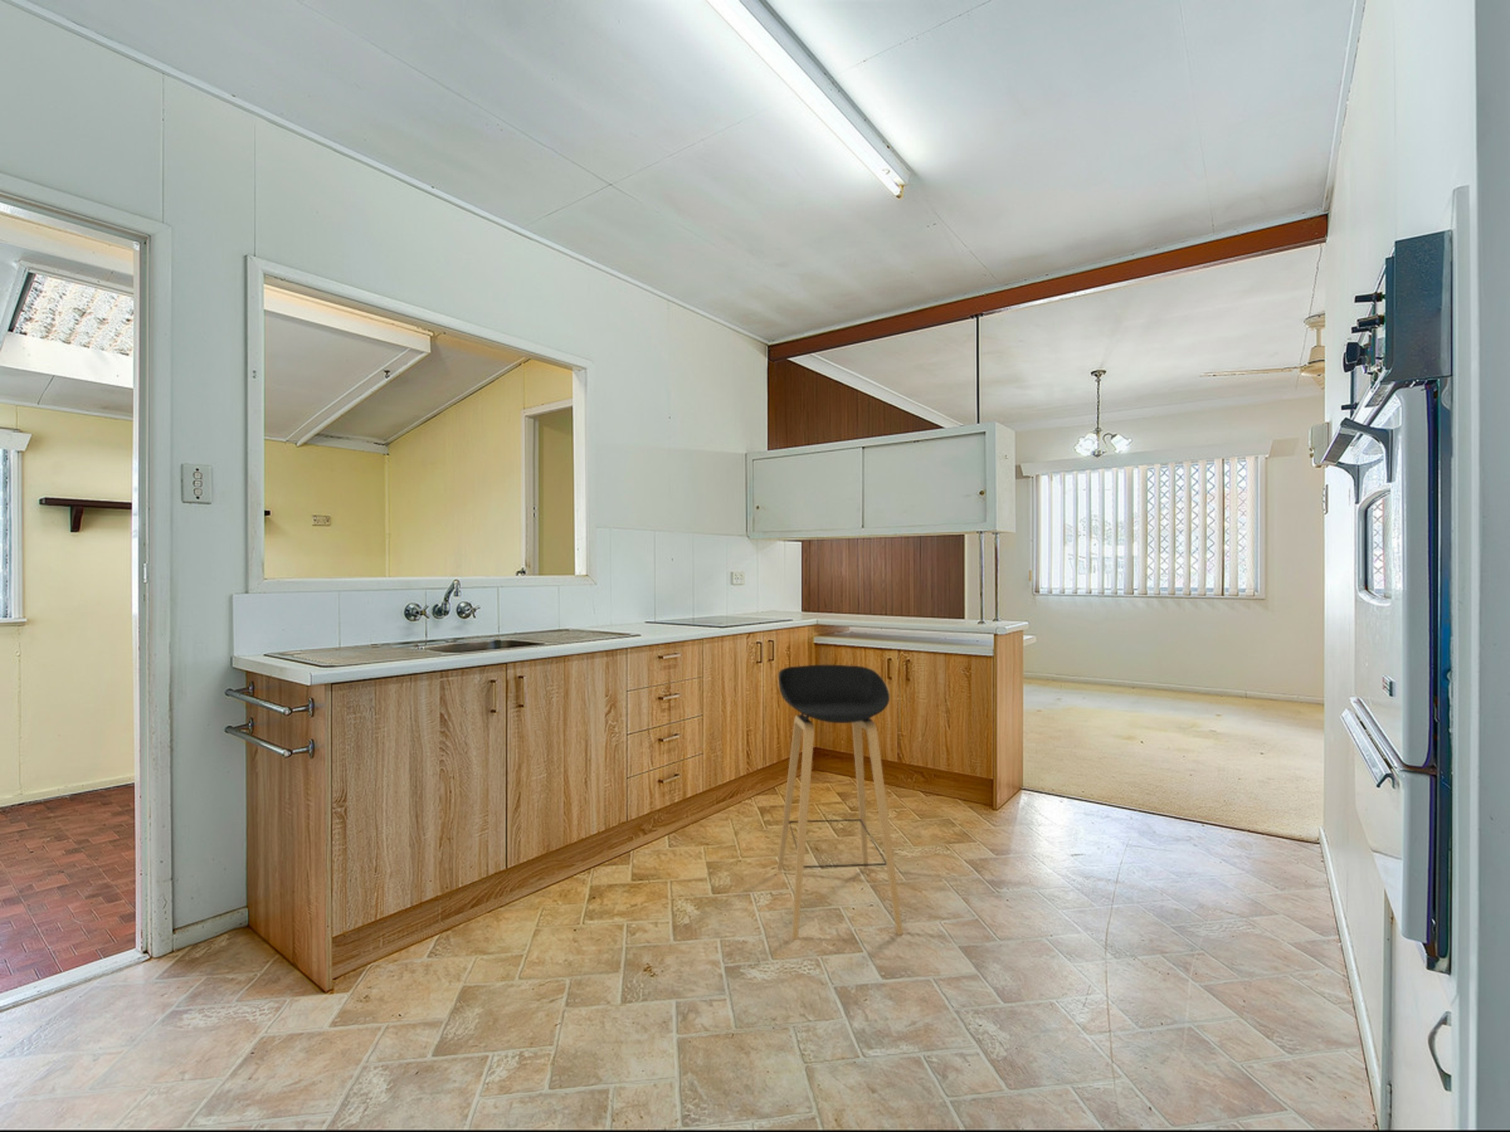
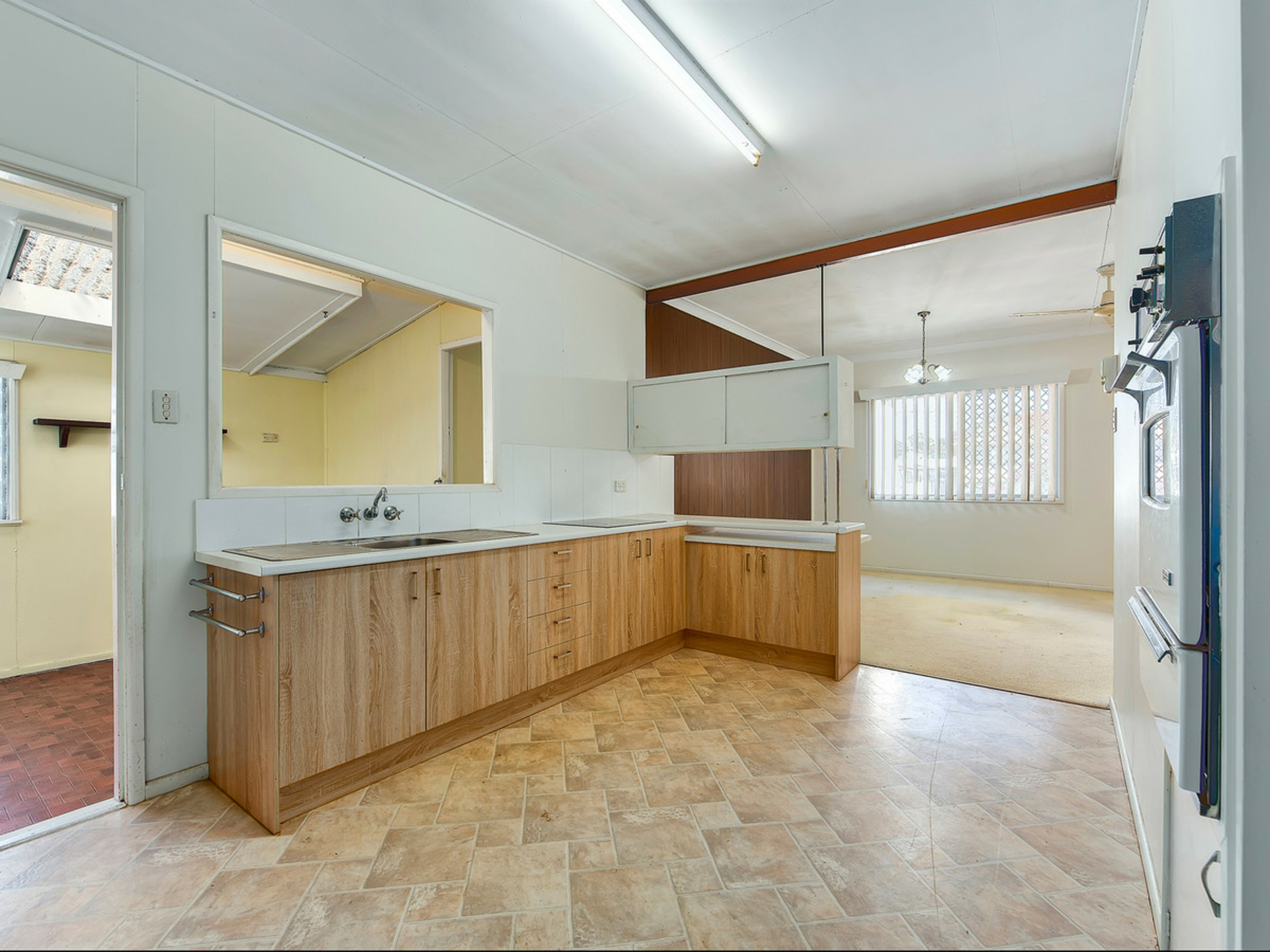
- stool [776,665,904,941]
